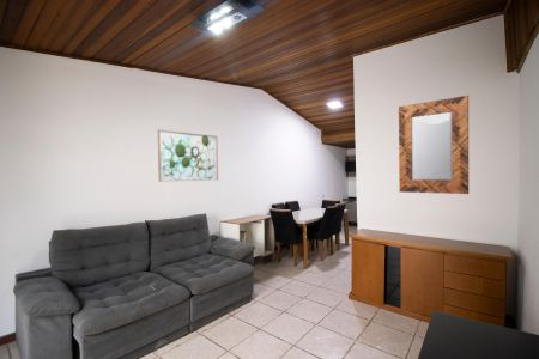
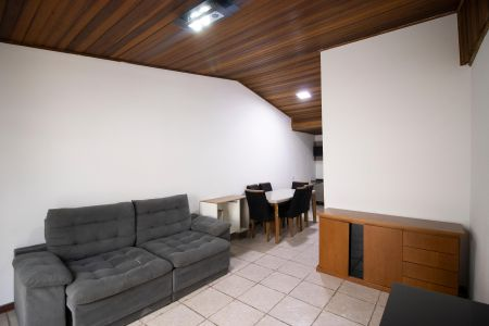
- home mirror [398,95,470,195]
- wall art [157,128,219,183]
